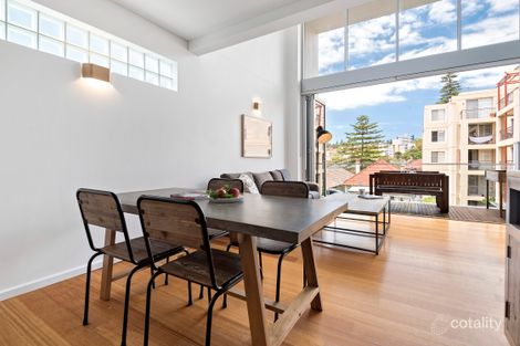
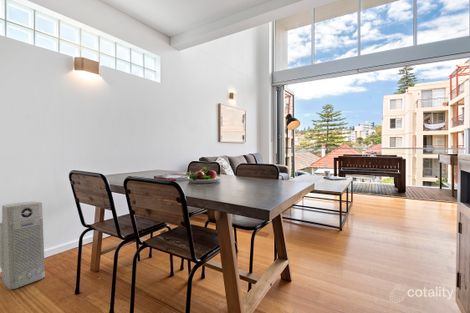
+ air purifier [0,200,46,290]
